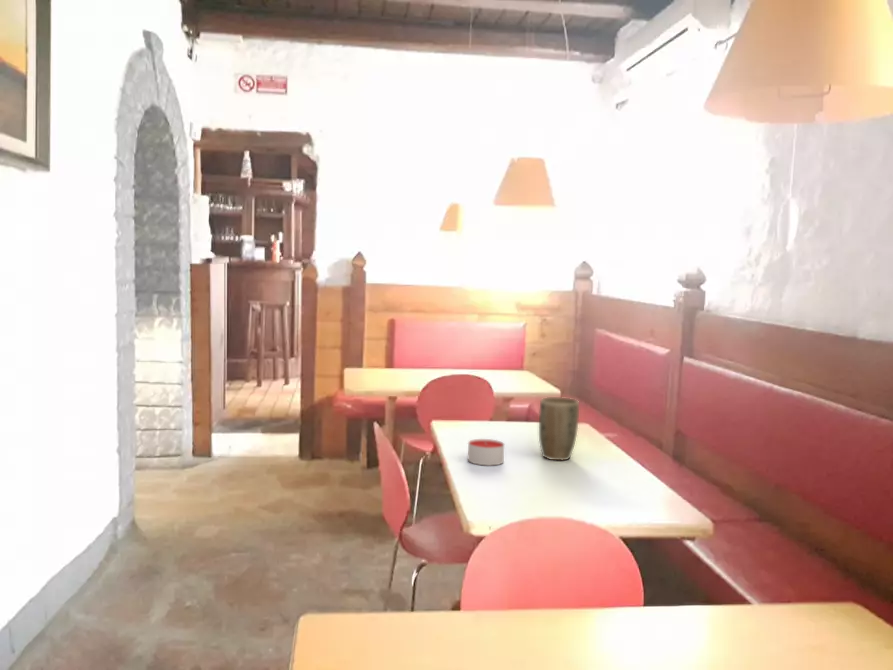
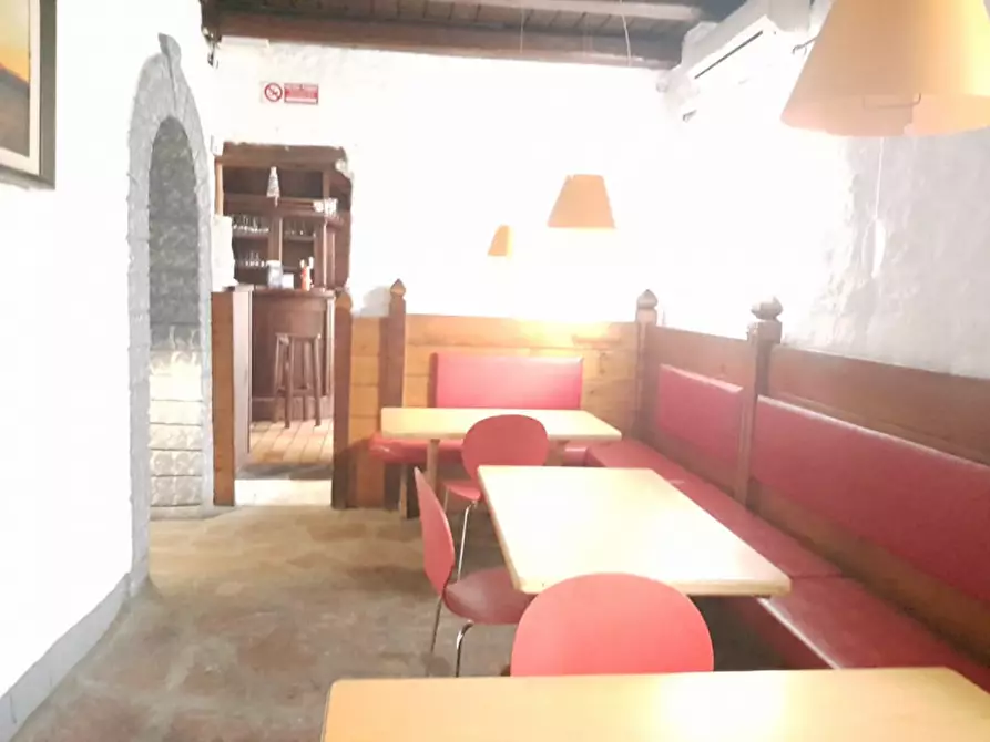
- plant pot [538,396,580,461]
- candle [467,438,505,467]
